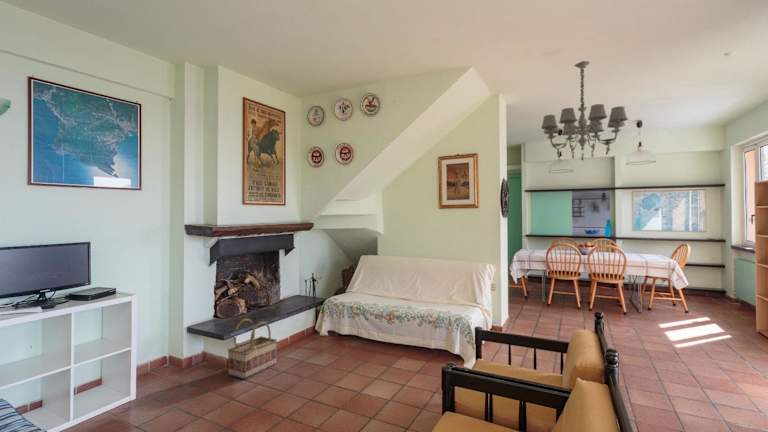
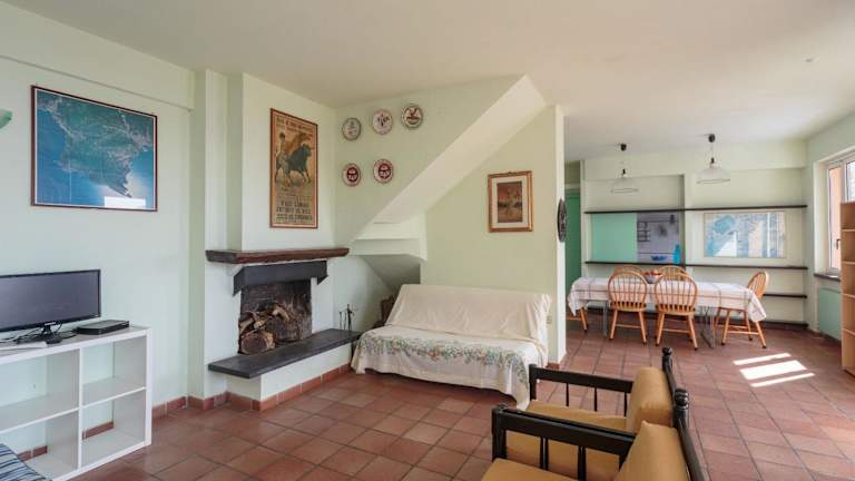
- basket [227,318,278,380]
- chandelier [540,60,629,162]
